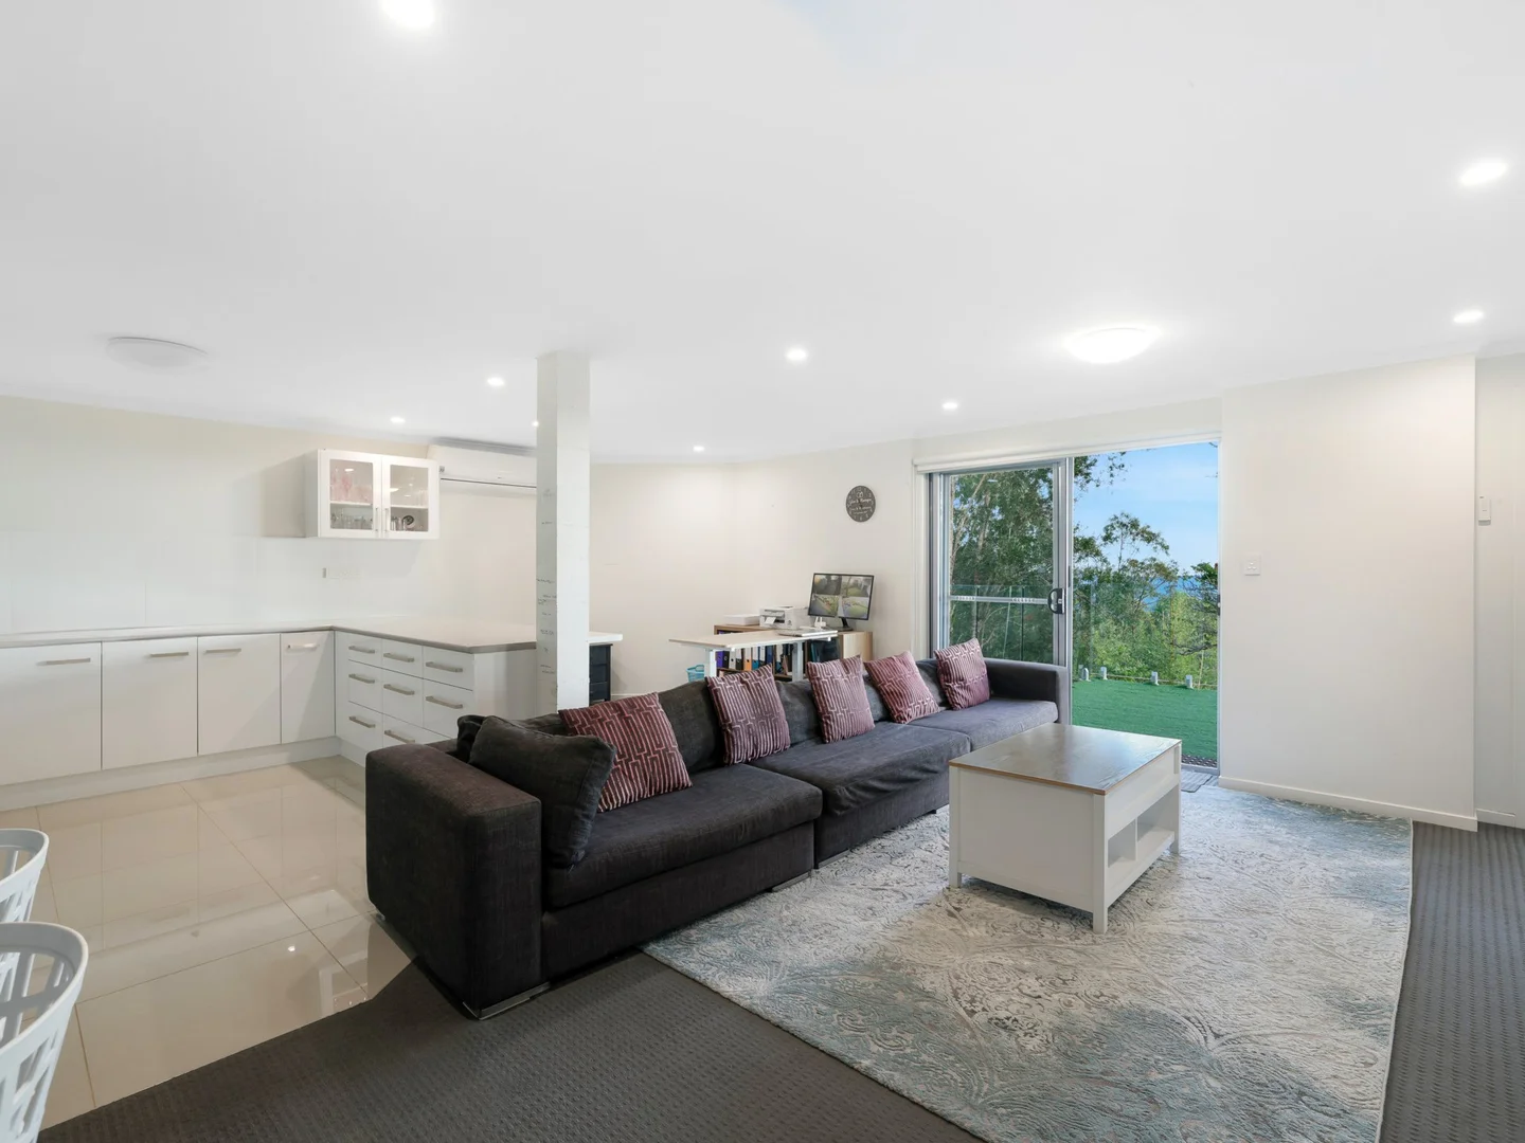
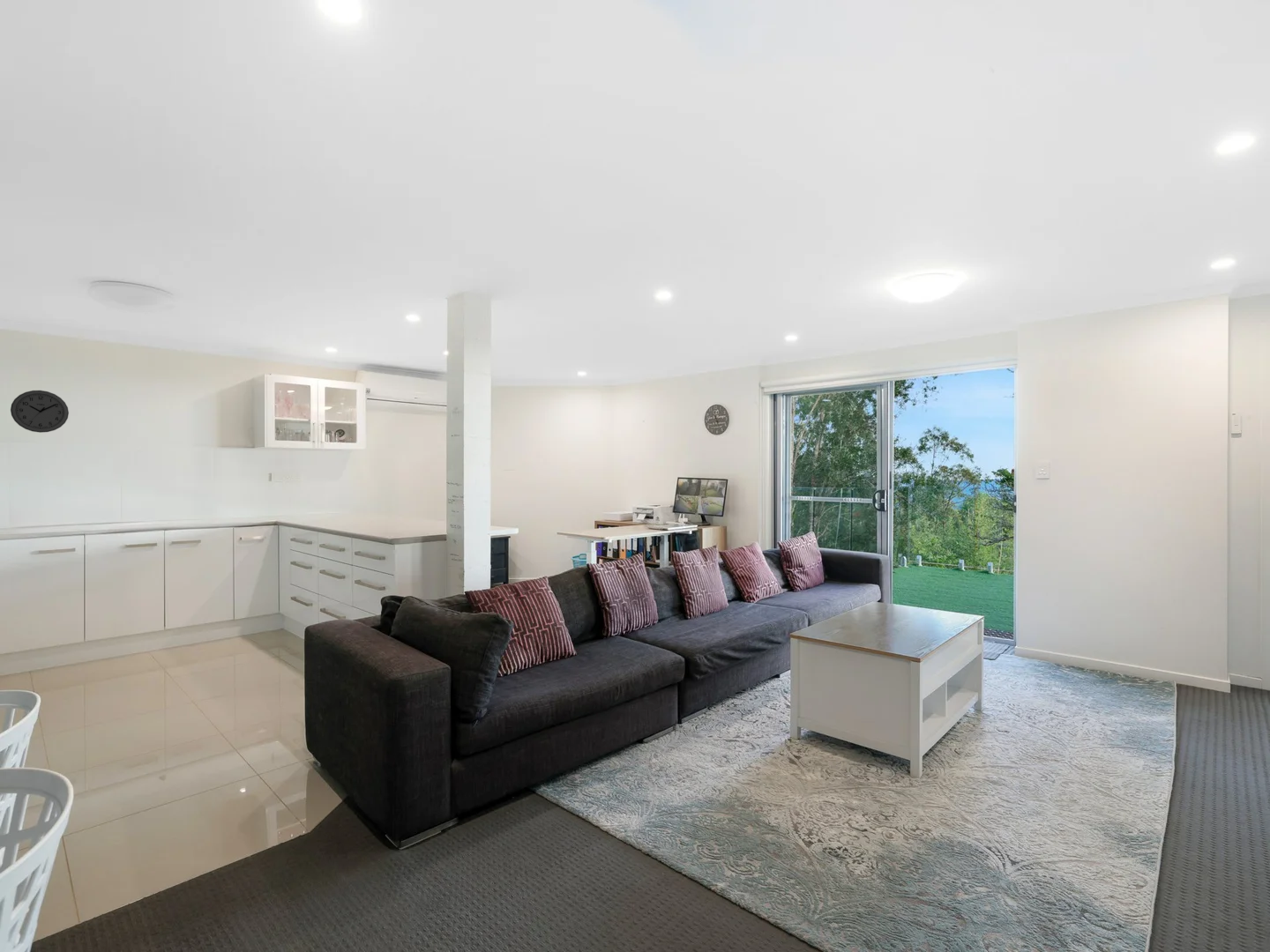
+ wall clock [10,390,70,434]
